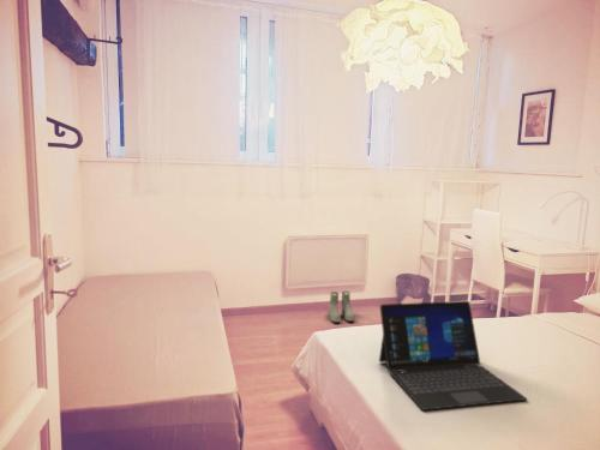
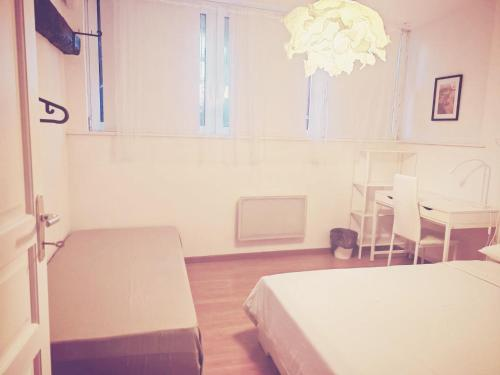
- boots [328,290,355,324]
- laptop [378,300,528,412]
